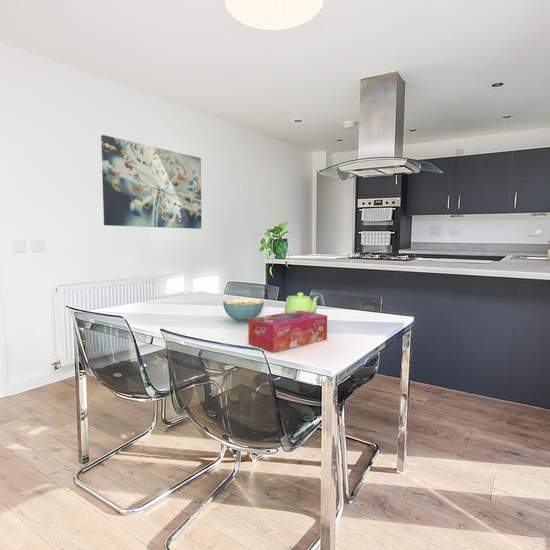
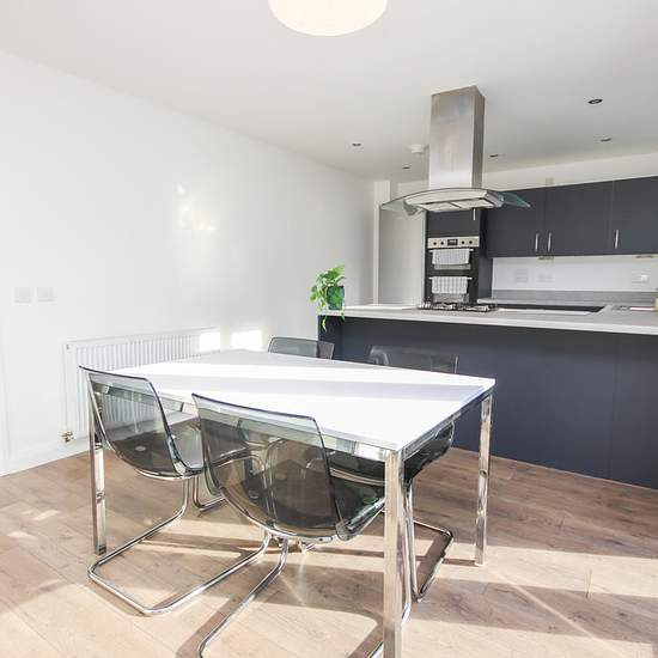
- cereal bowl [222,298,265,323]
- wall art [100,134,203,230]
- teapot [284,292,320,313]
- tissue box [247,310,328,353]
